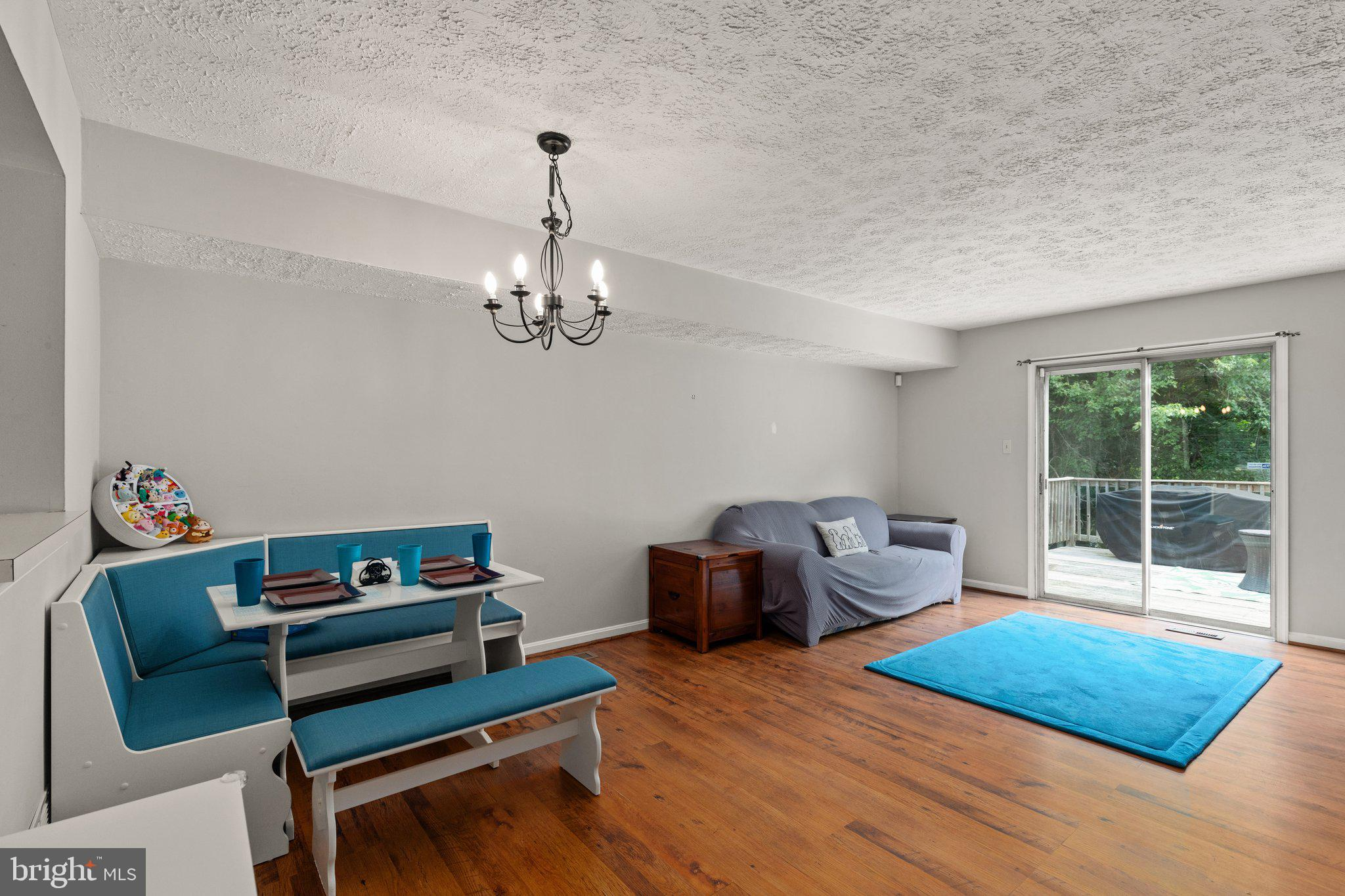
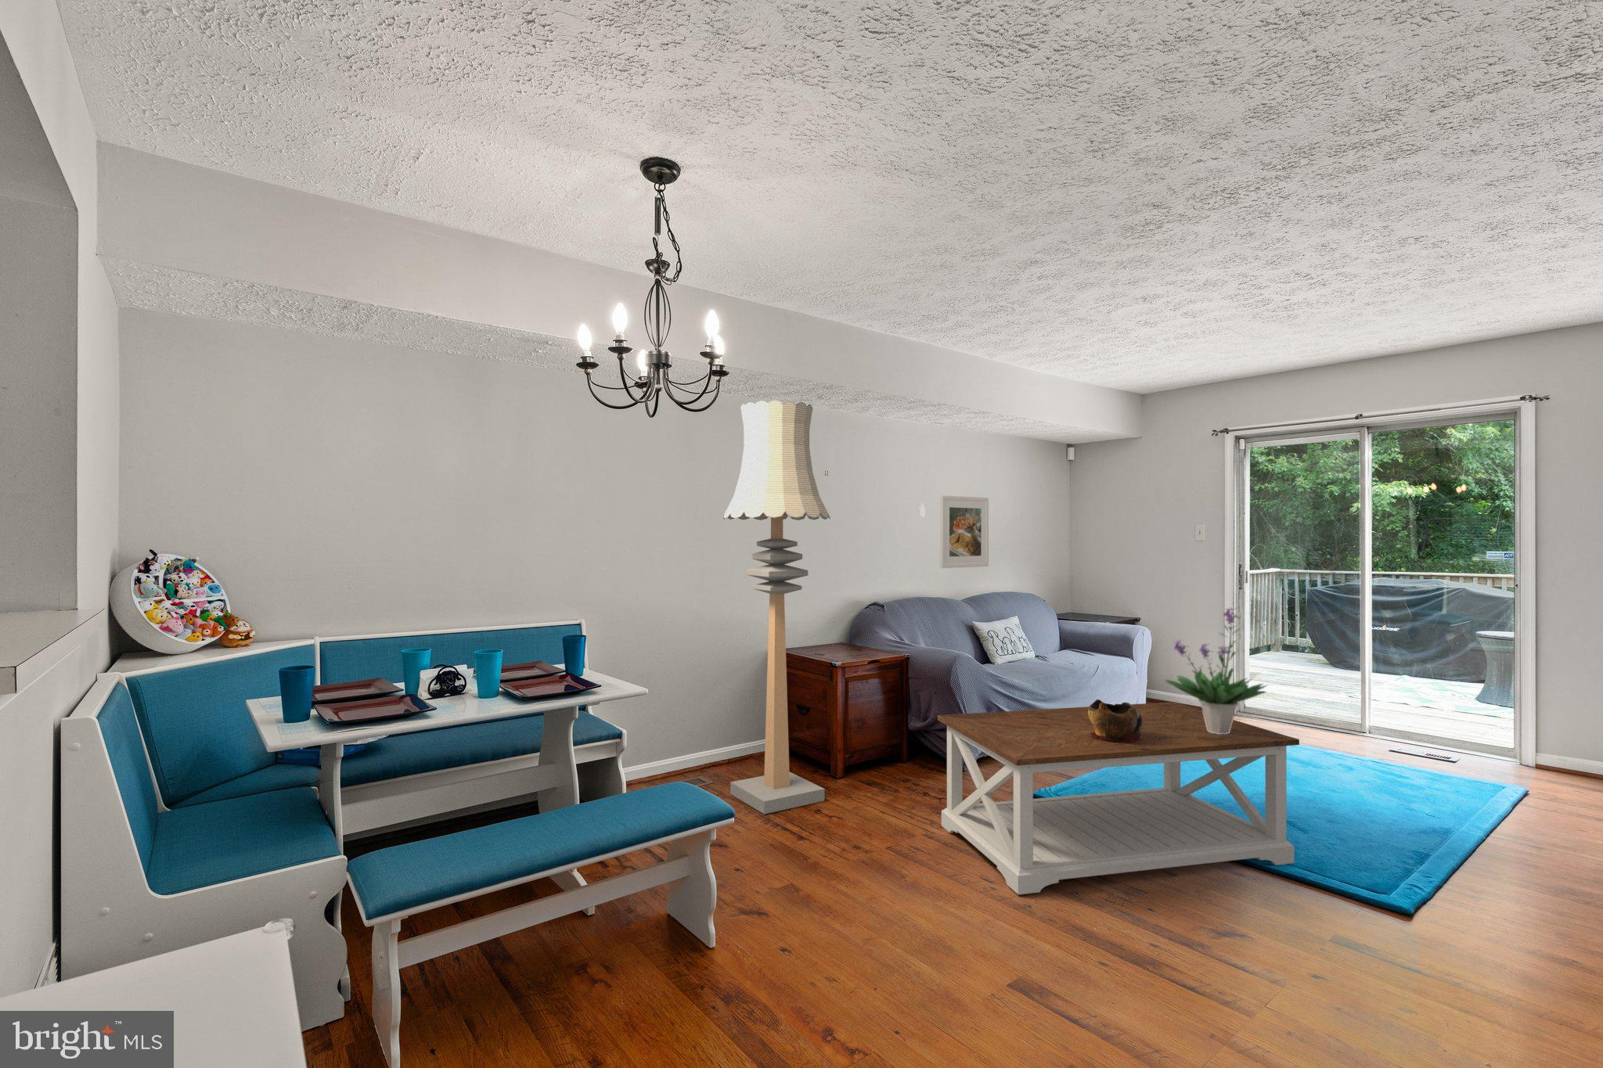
+ potted plant [1164,607,1269,734]
+ floor lamp [722,399,831,814]
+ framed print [939,496,989,569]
+ decorative bowl [1088,698,1143,744]
+ coffee table [937,701,1300,896]
